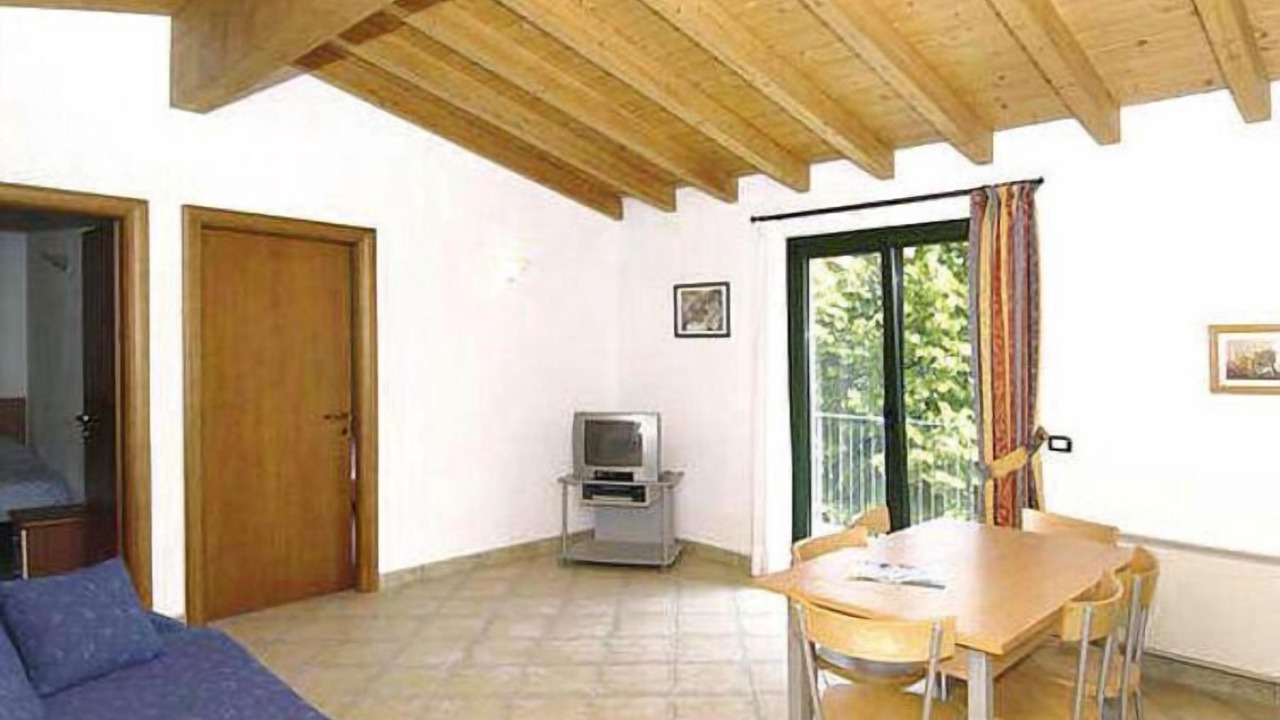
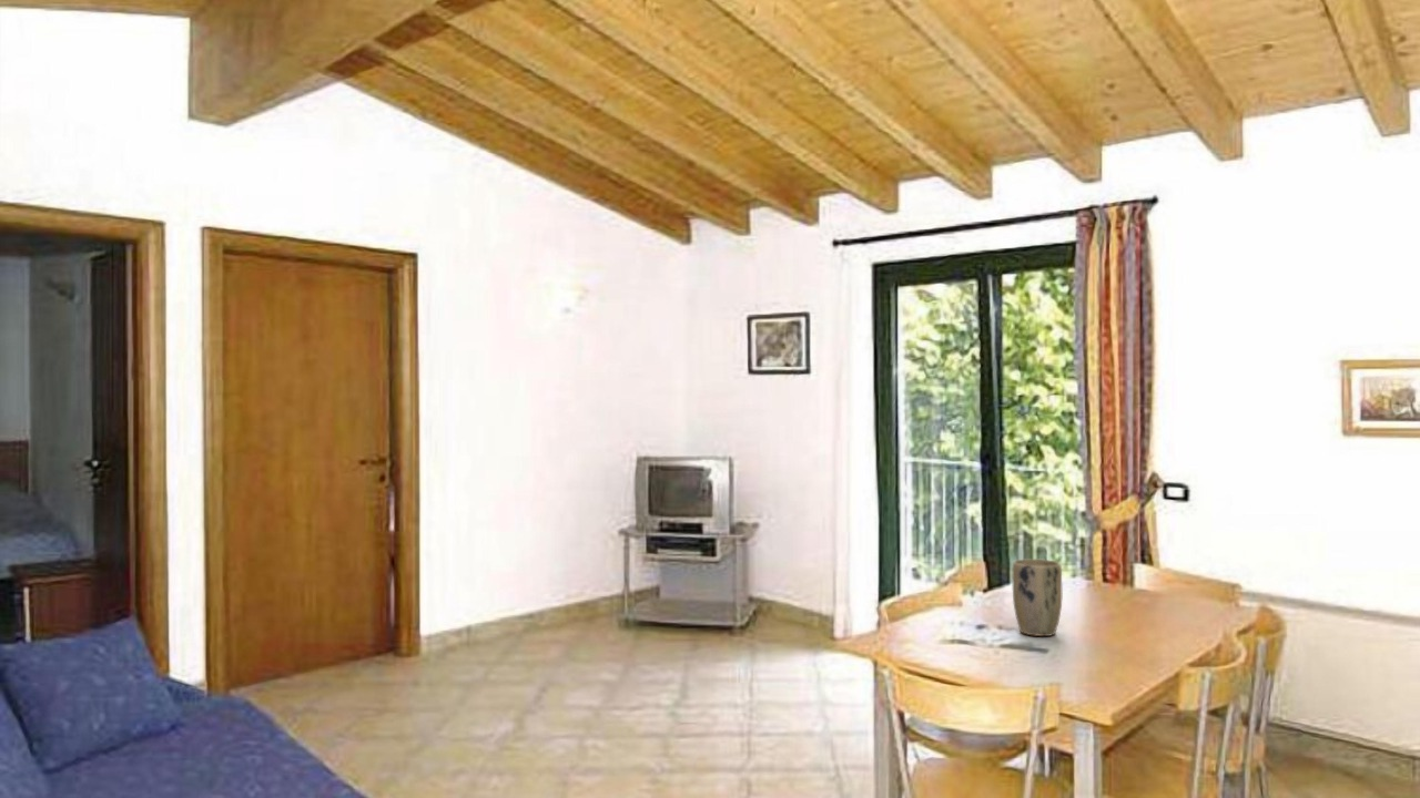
+ plant pot [1012,557,1063,637]
